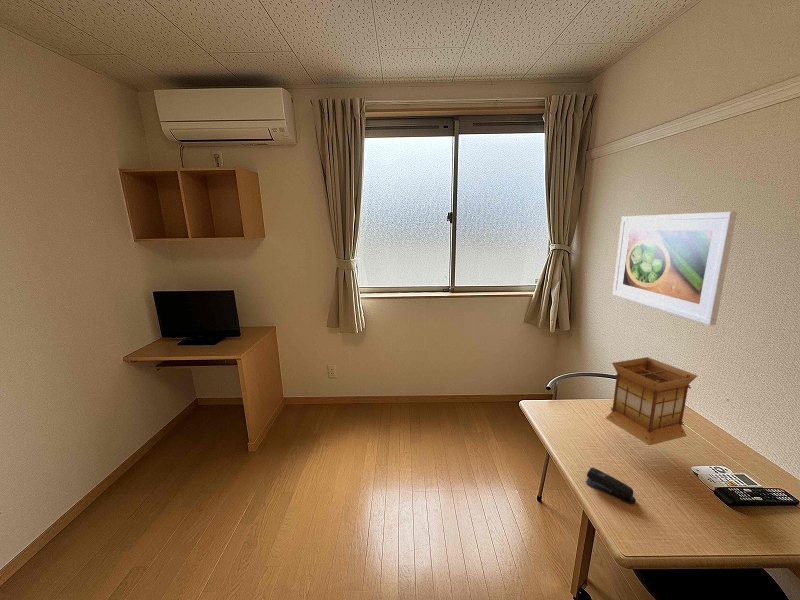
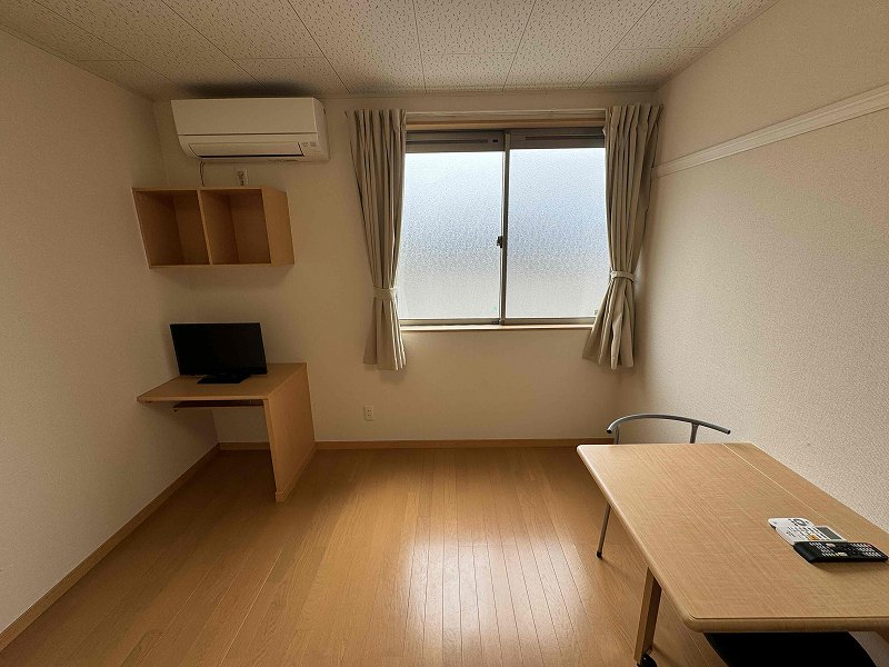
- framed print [612,211,738,326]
- lantern [604,356,698,447]
- stapler [585,466,637,505]
